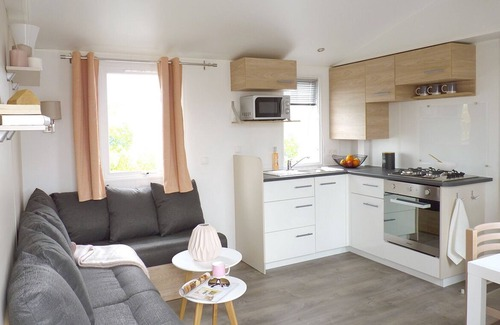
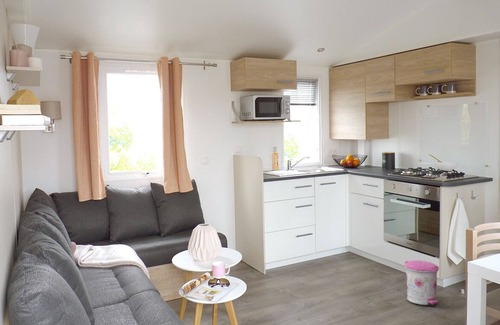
+ trash can [404,259,440,307]
